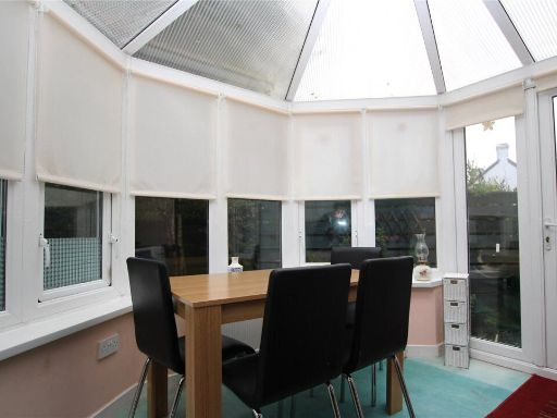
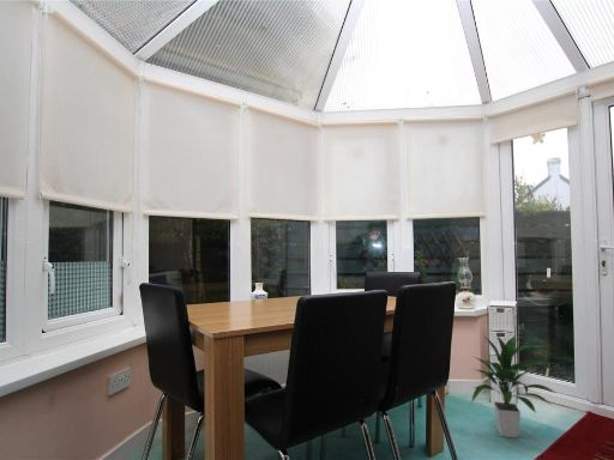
+ indoor plant [470,333,556,440]
